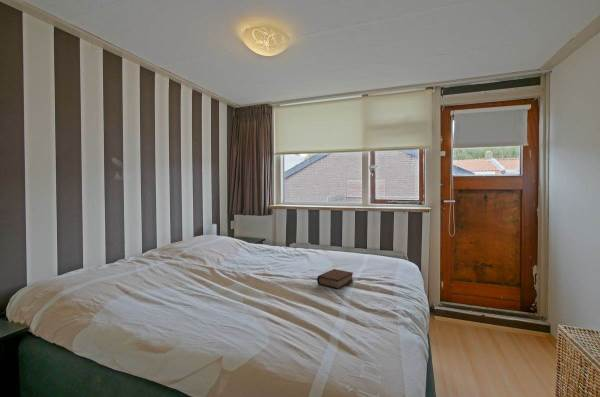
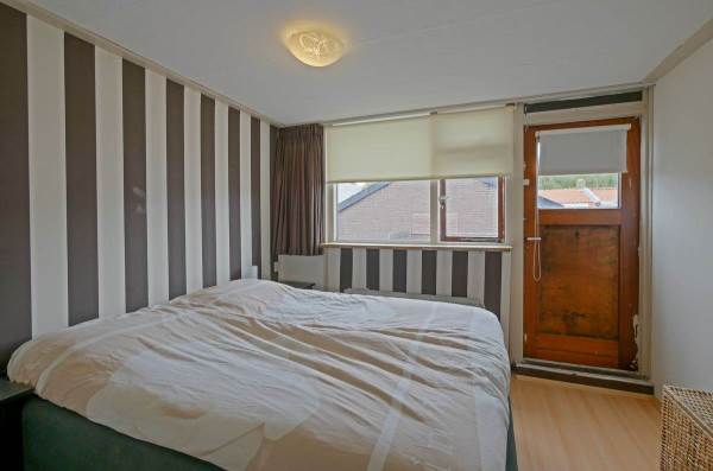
- book [316,268,354,290]
